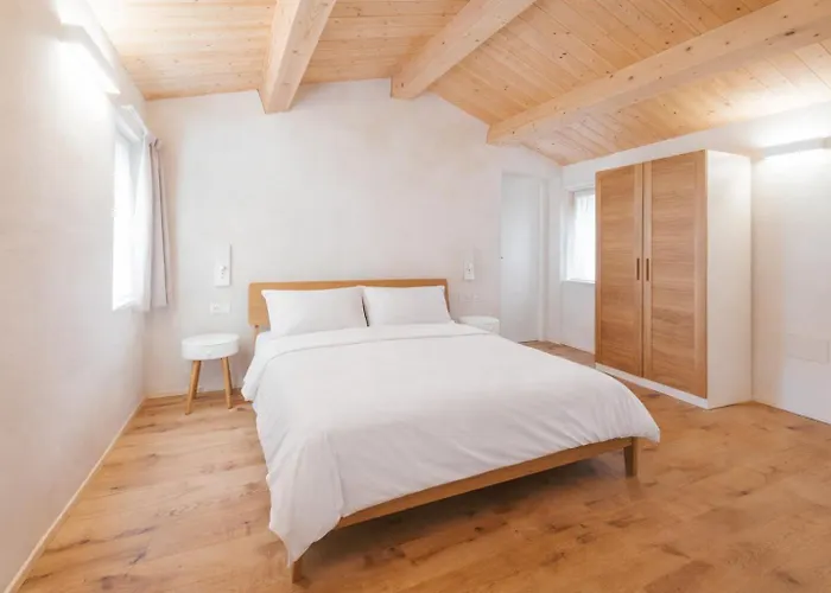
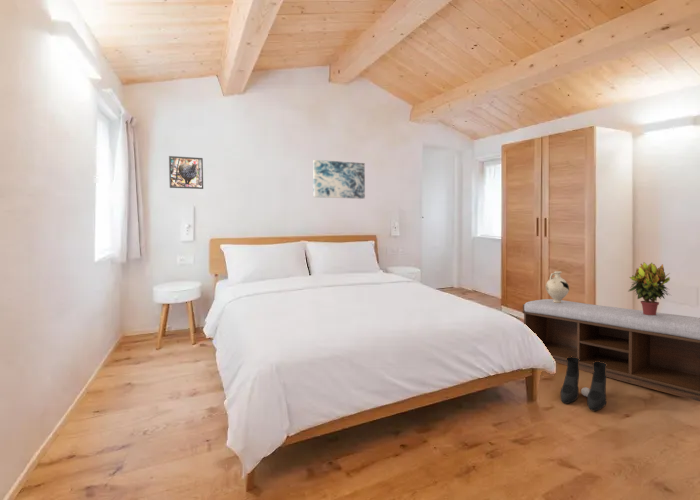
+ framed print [168,155,204,190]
+ decorative vase [545,270,570,303]
+ potted plant [627,261,671,315]
+ boots [560,356,607,412]
+ wall art [312,159,366,200]
+ bench [522,298,700,402]
